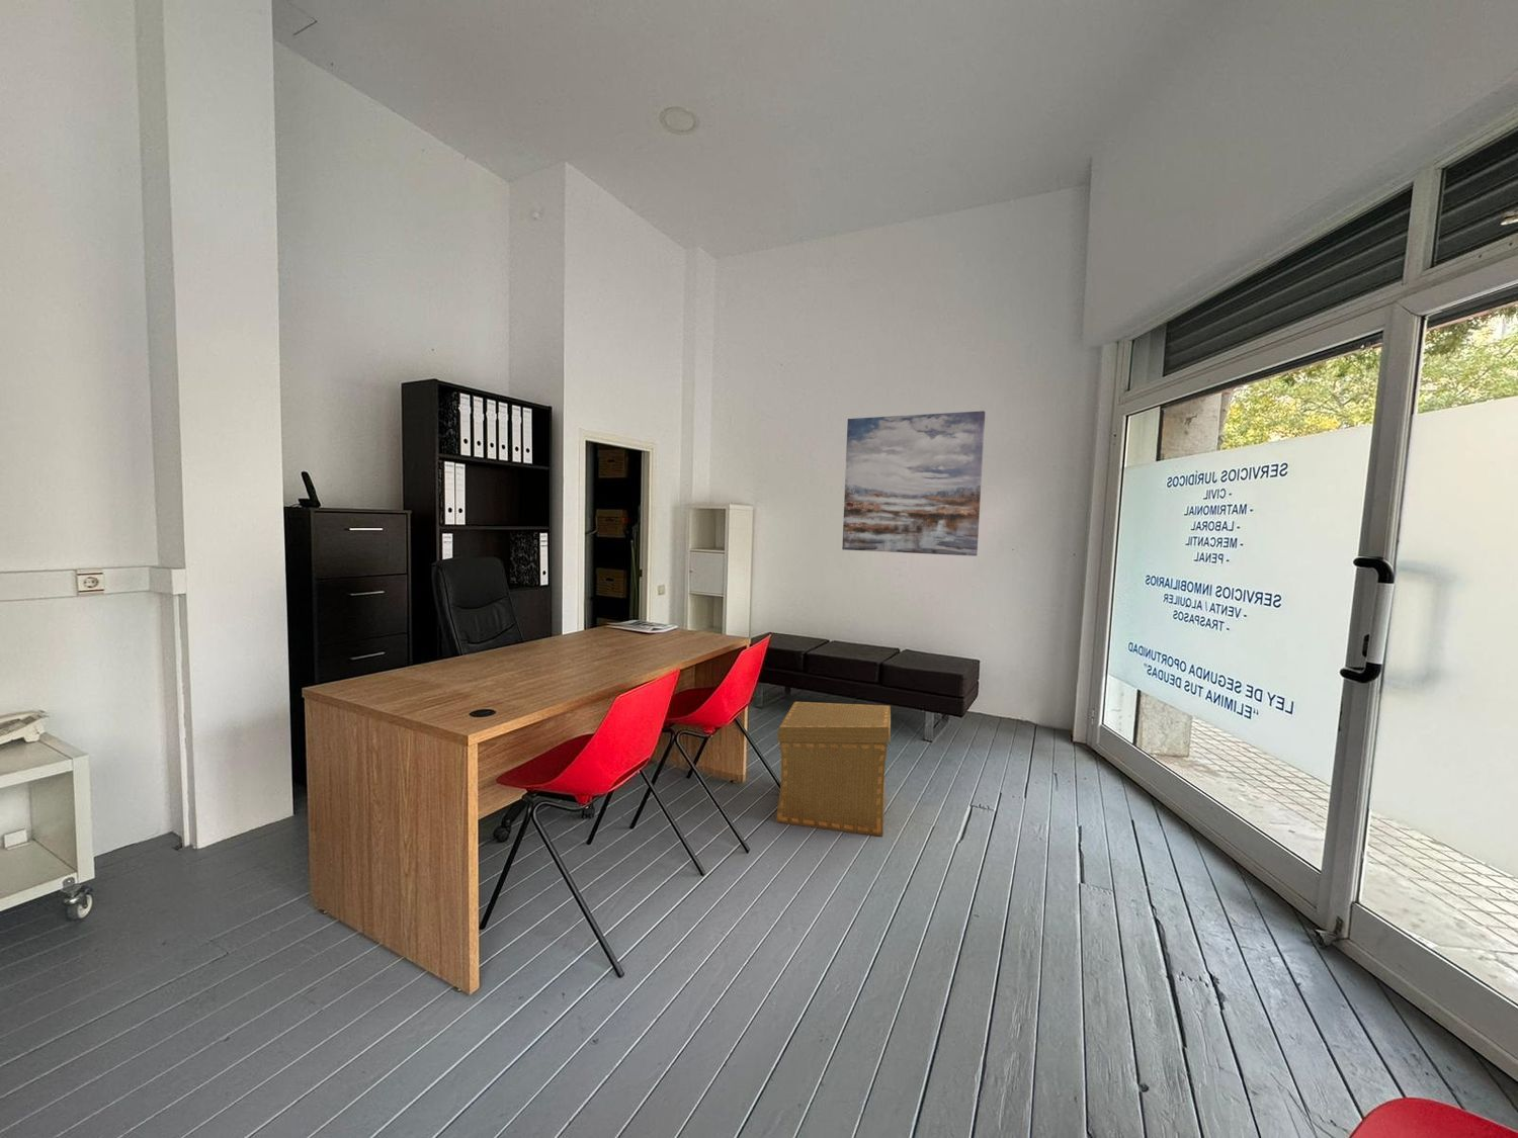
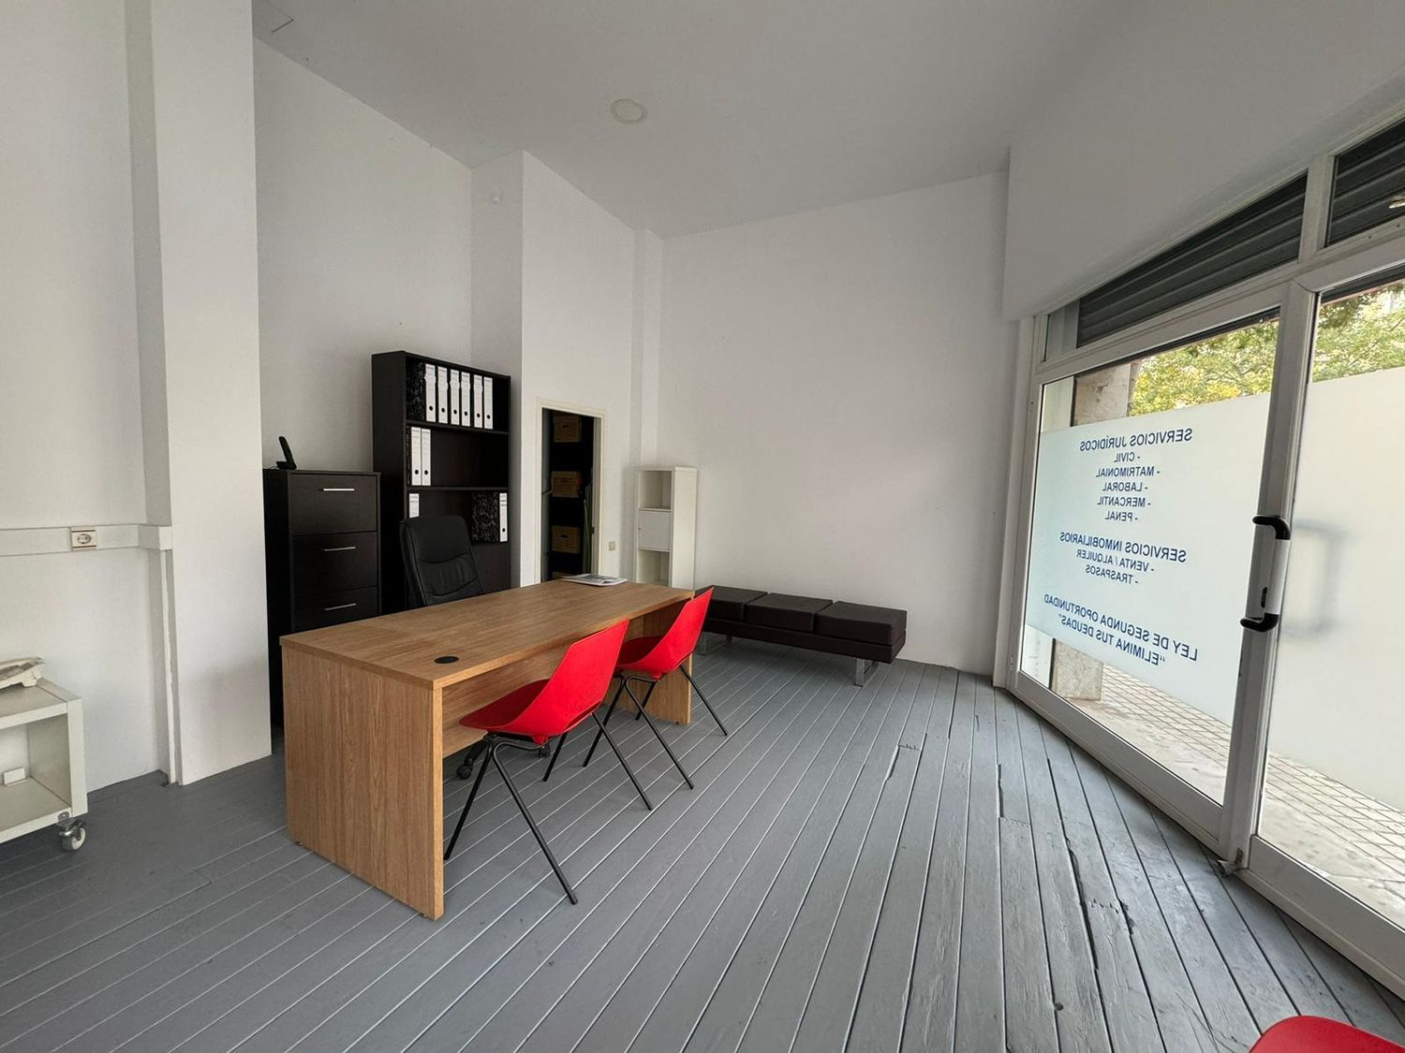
- cardboard box [776,700,892,838]
- wall art [841,410,986,557]
